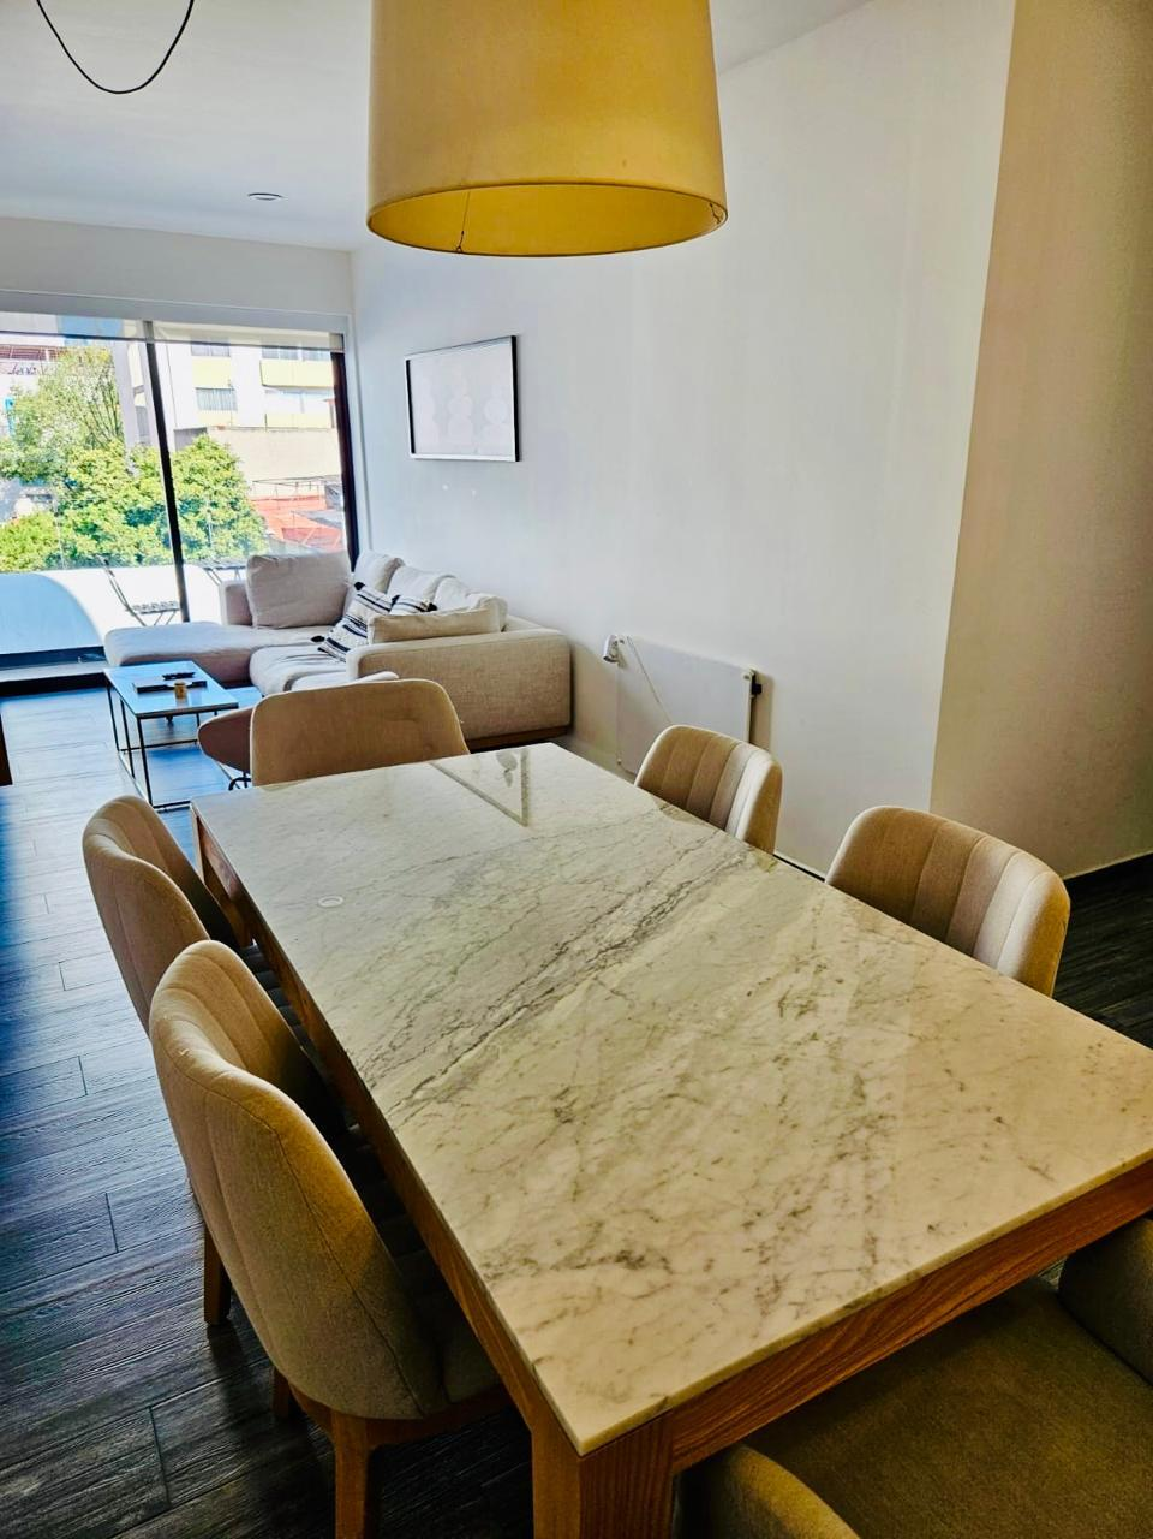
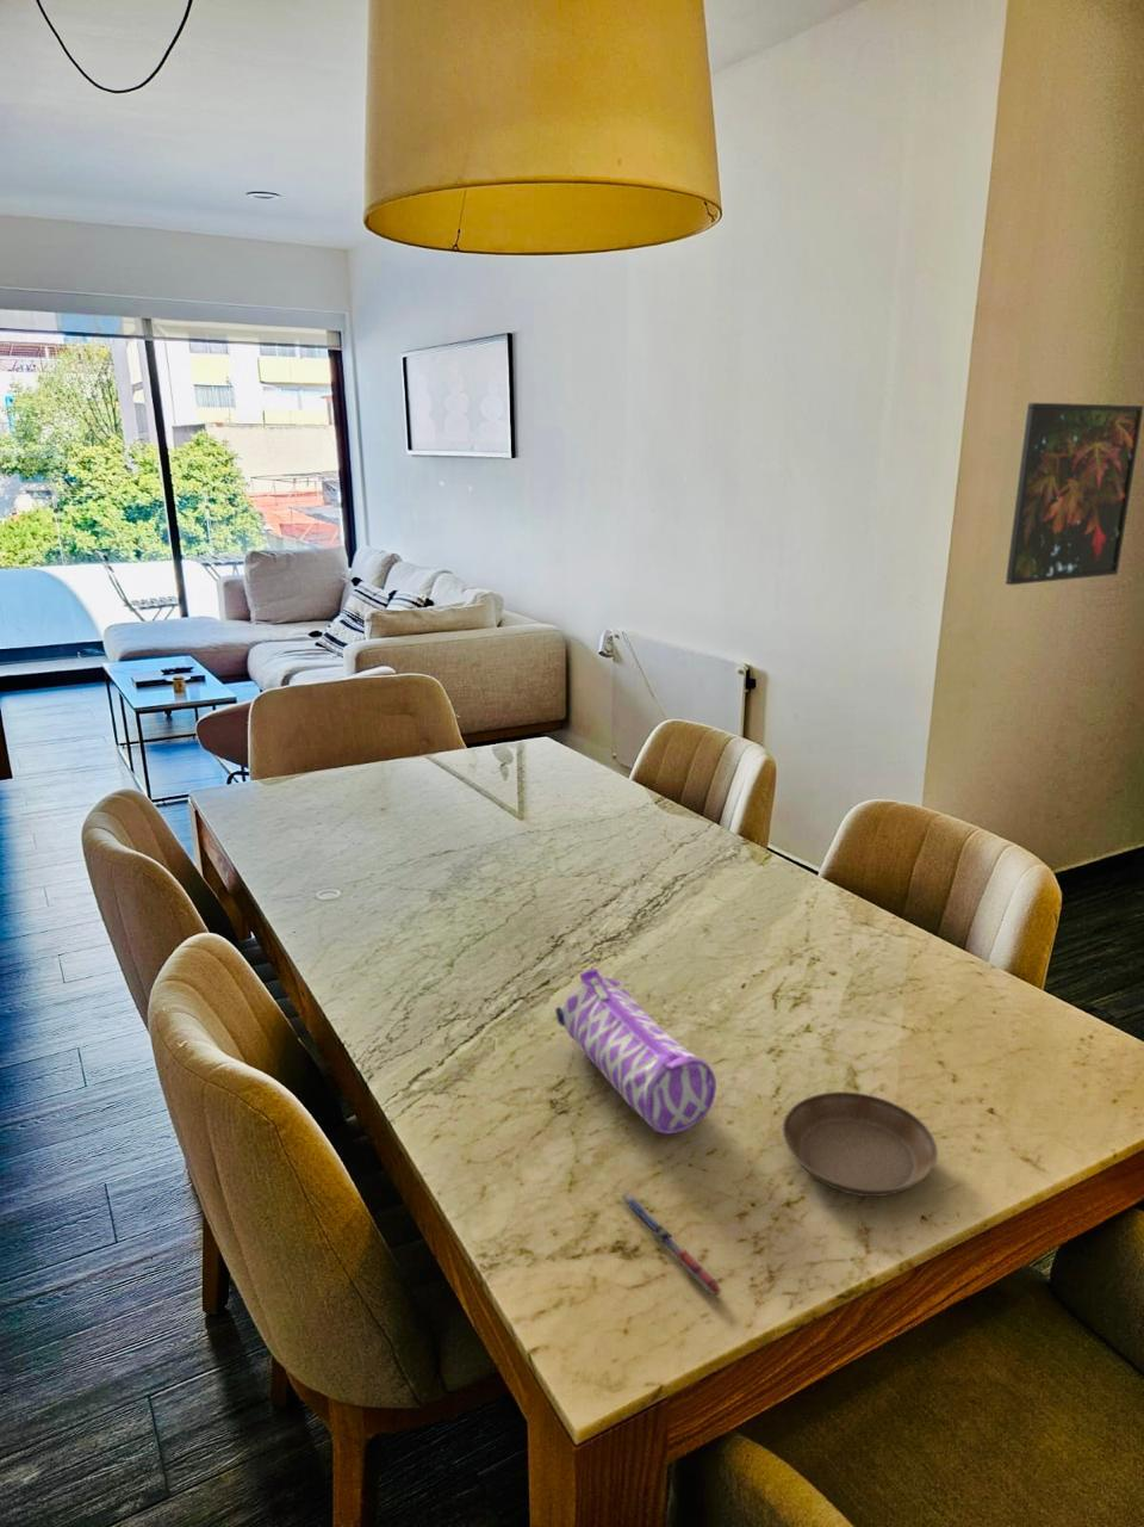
+ pen [619,1192,725,1297]
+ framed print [1005,402,1144,586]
+ saucer [782,1091,939,1198]
+ pencil case [554,968,717,1135]
